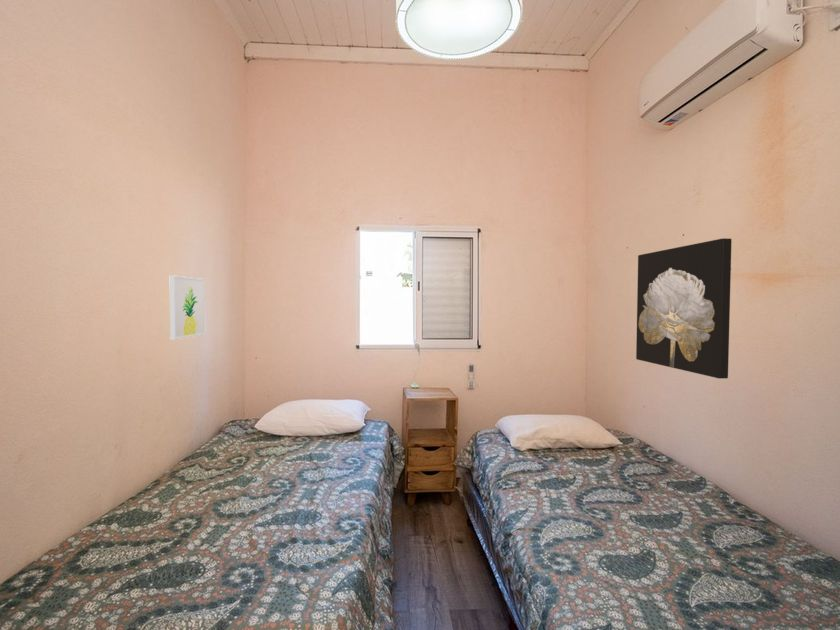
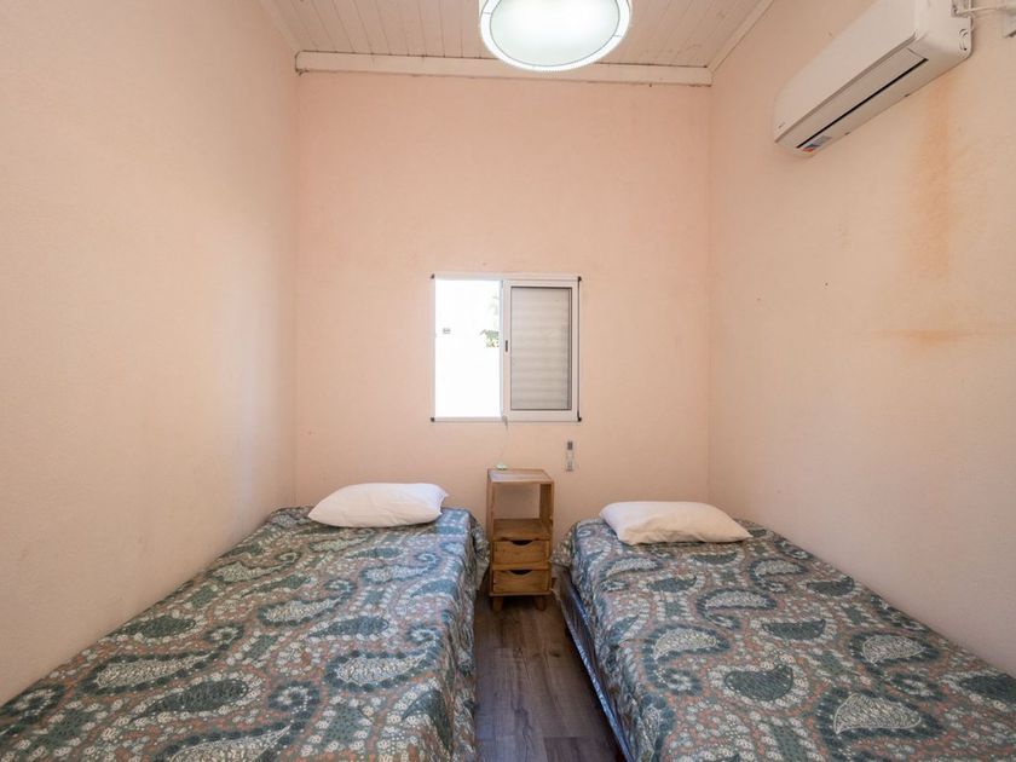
- wall art [635,237,732,380]
- wall art [169,274,206,340]
